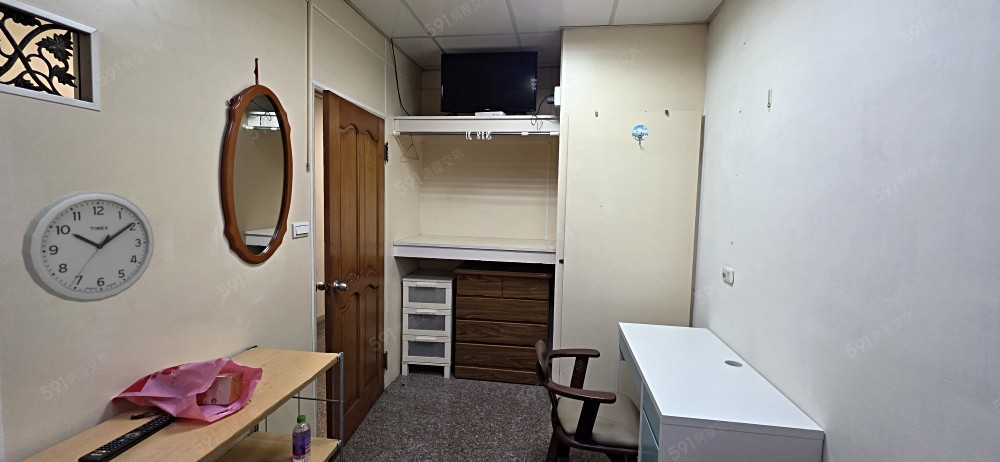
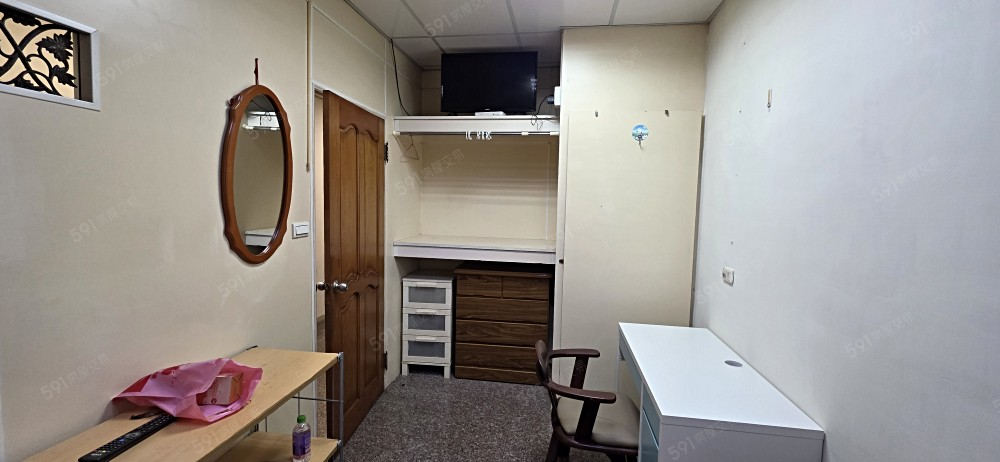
- wall clock [21,189,155,303]
